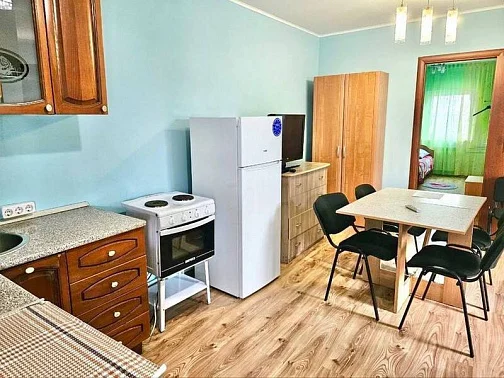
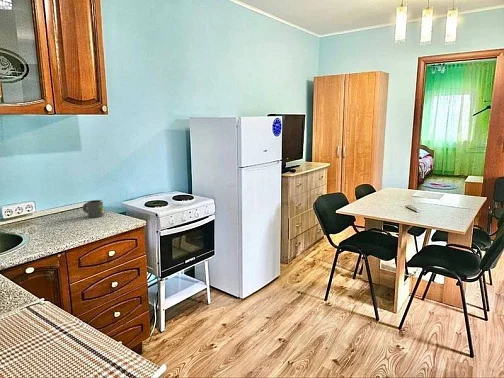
+ mug [81,199,105,218]
